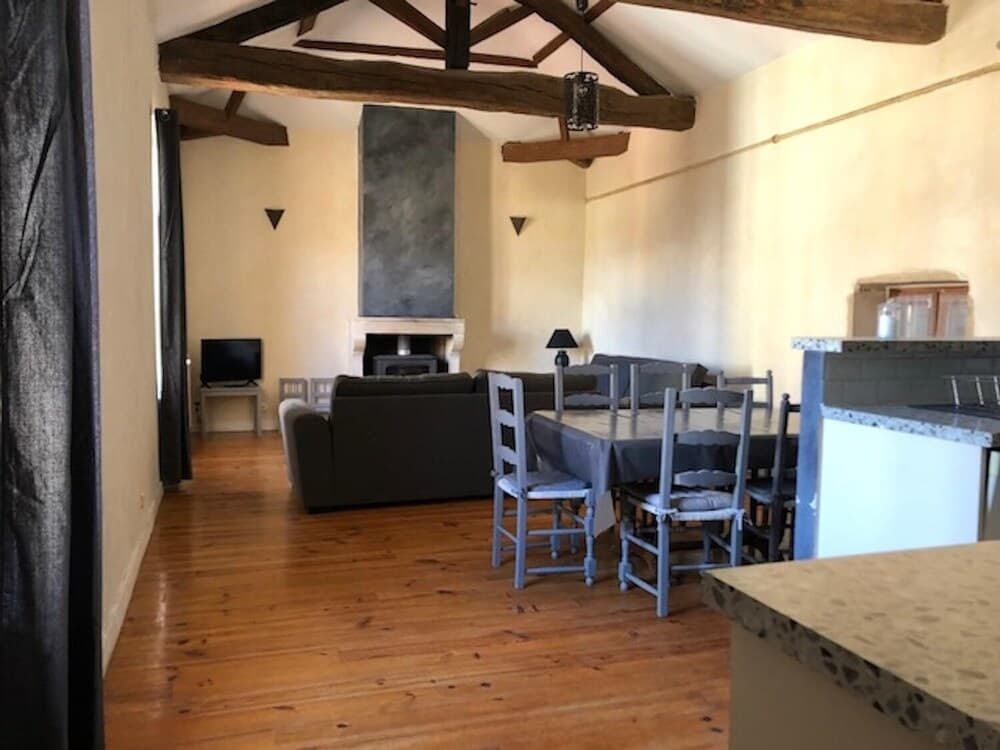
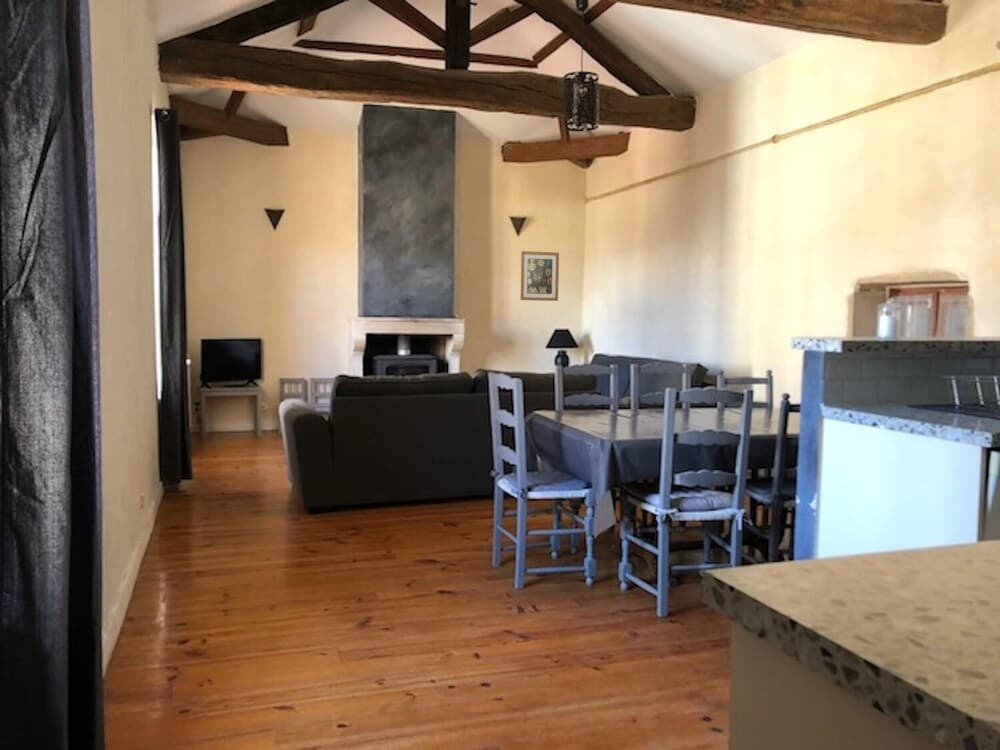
+ wall art [520,250,560,302]
